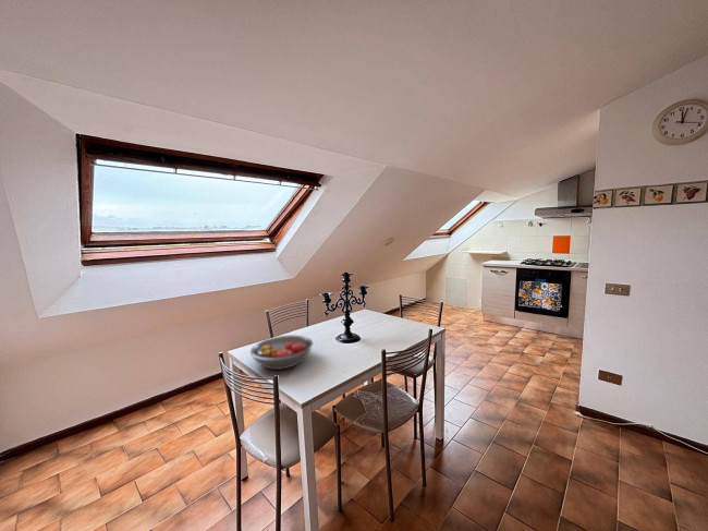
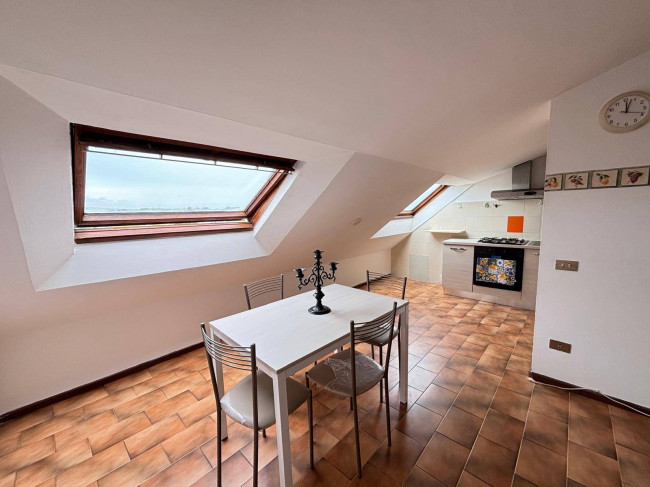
- fruit bowl [249,334,314,371]
